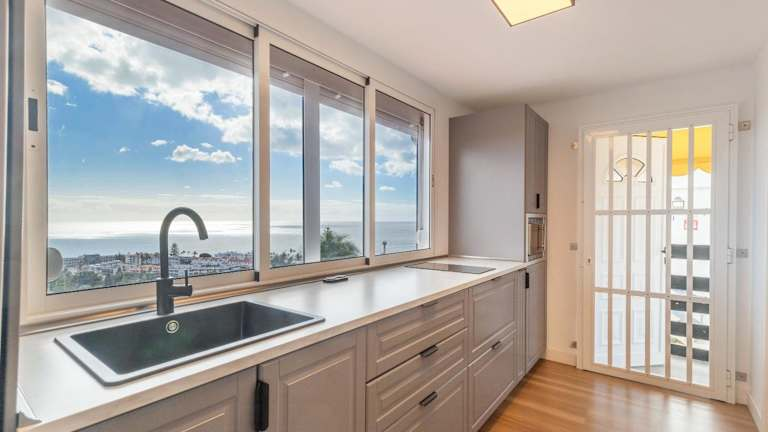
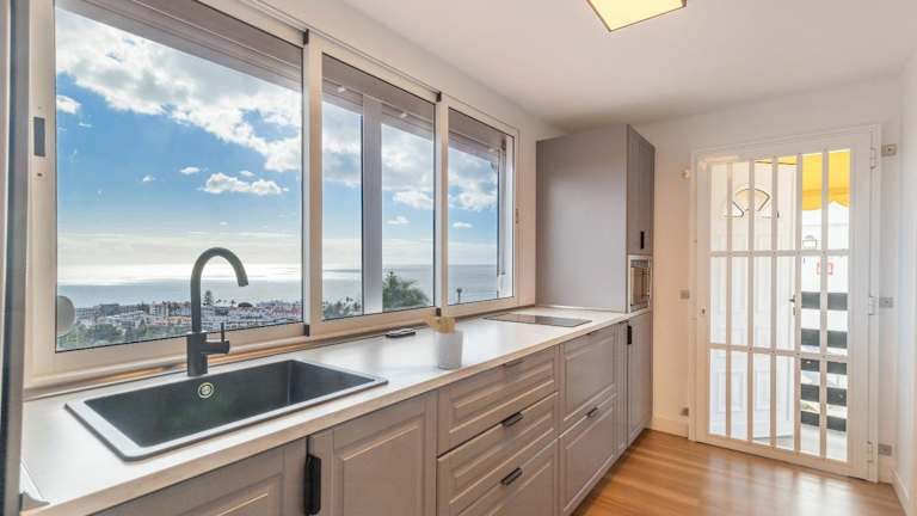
+ utensil holder [419,313,464,370]
